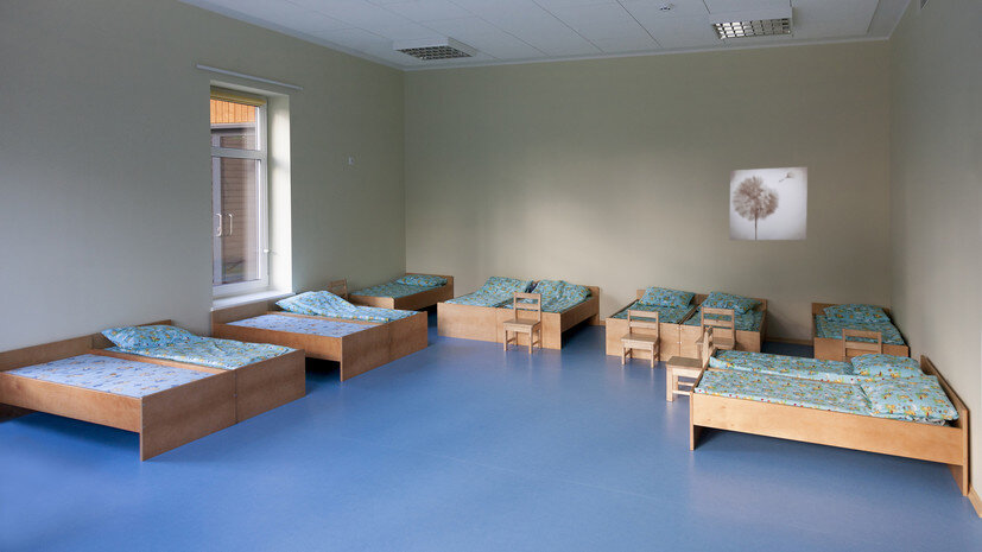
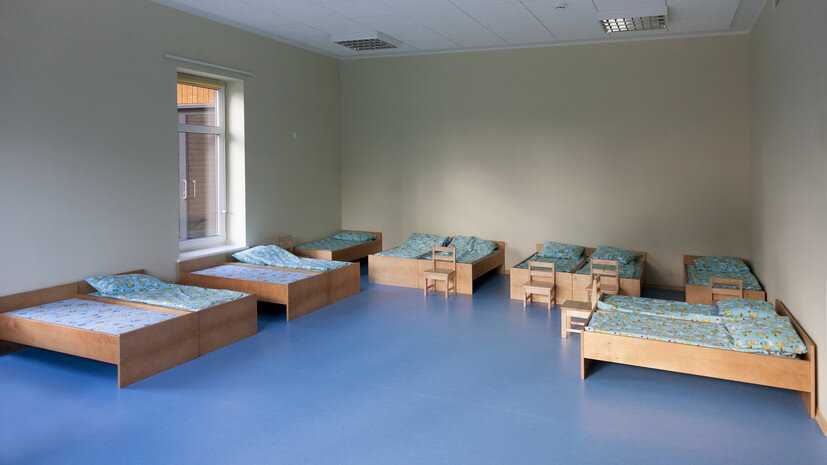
- wall art [728,166,809,241]
